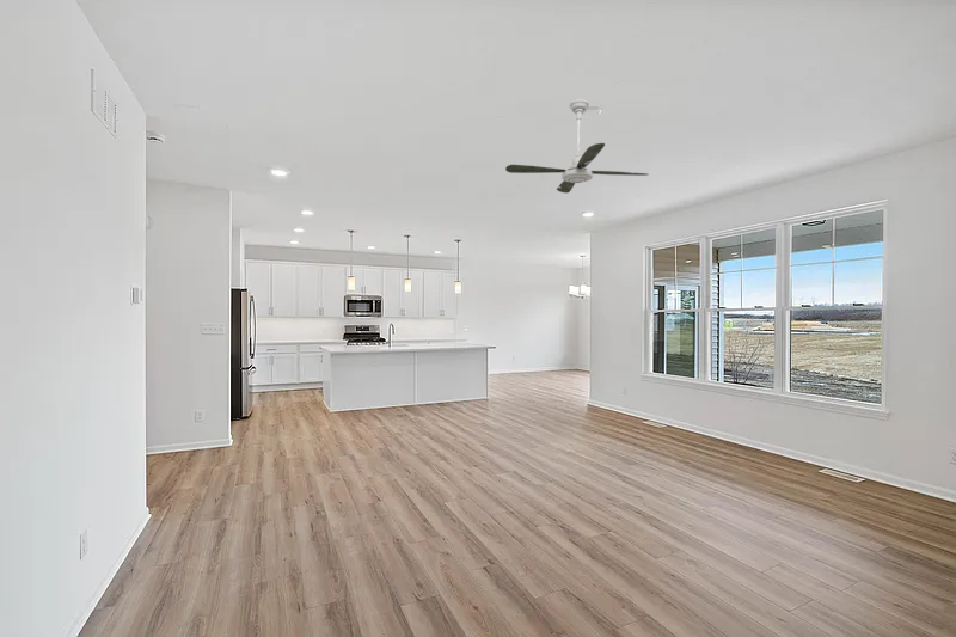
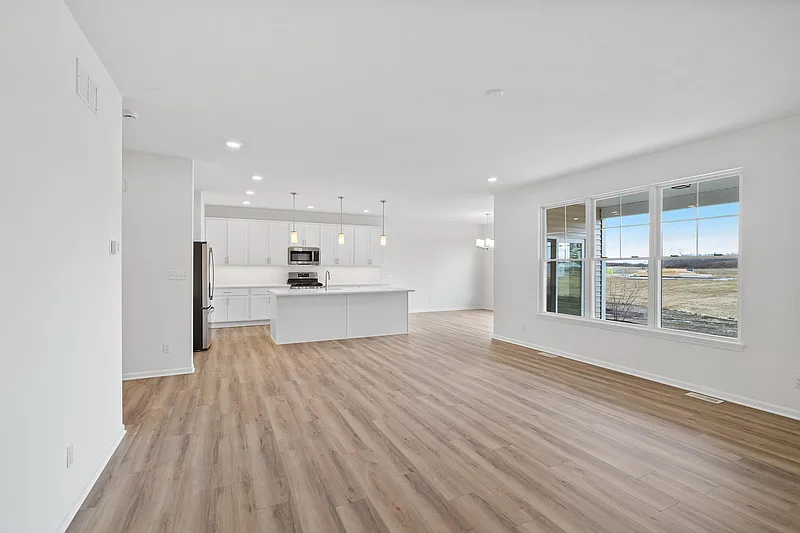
- ceiling fan [504,98,649,194]
